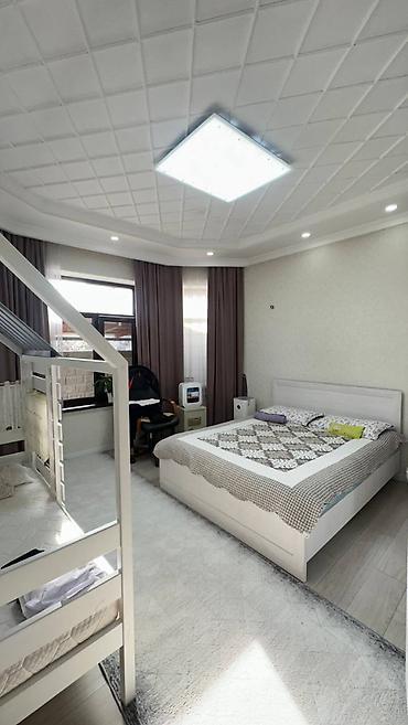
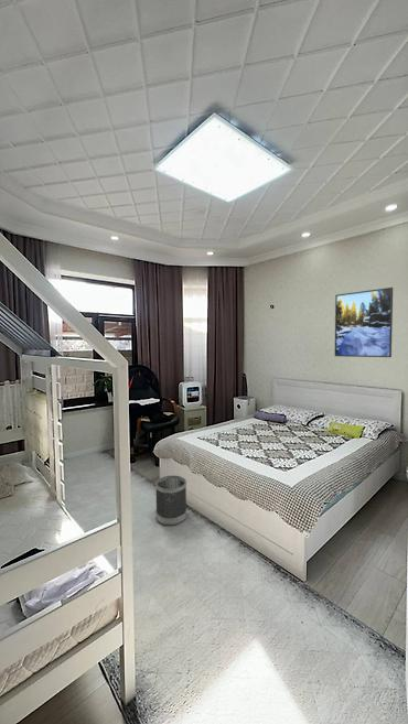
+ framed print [334,287,394,358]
+ wastebasket [154,474,187,527]
